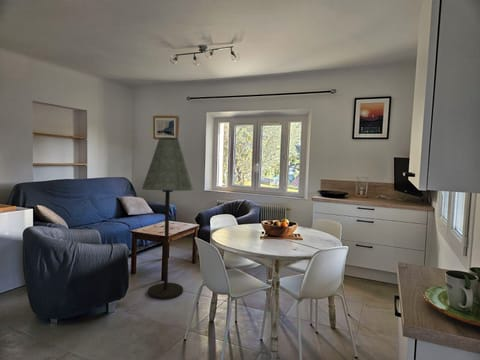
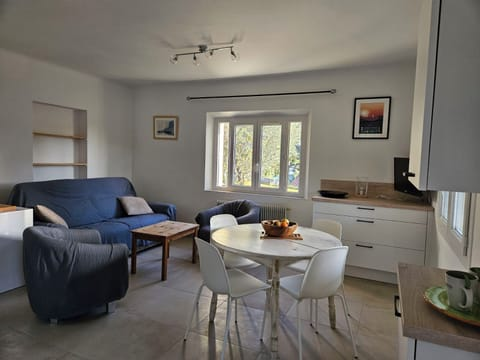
- floor lamp [141,137,194,300]
